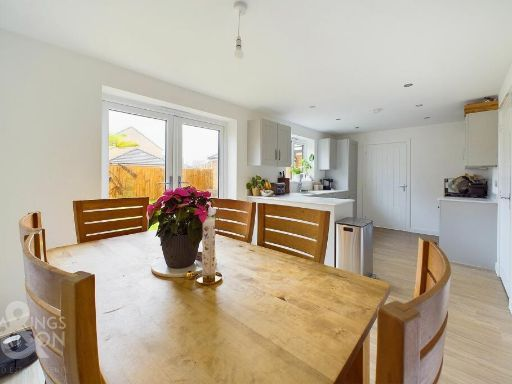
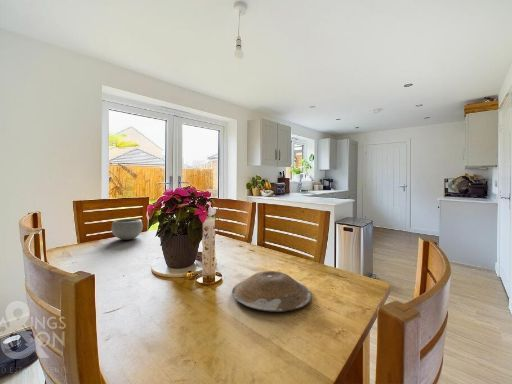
+ plate [231,270,313,312]
+ bowl [110,218,144,241]
